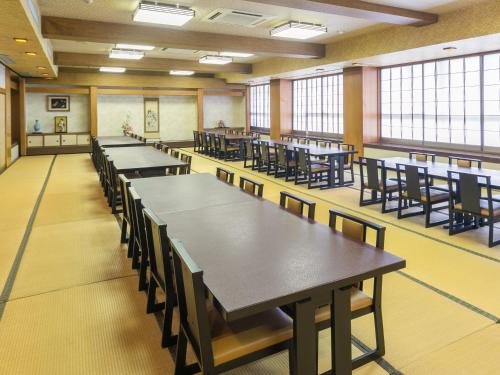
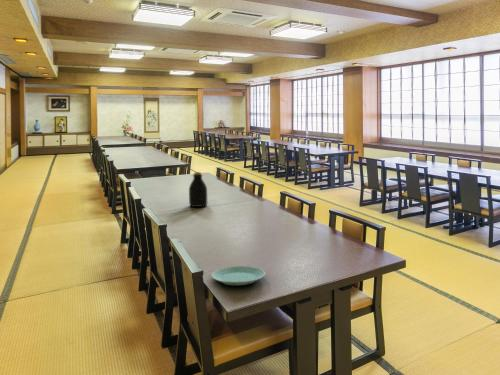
+ bottle [188,171,208,208]
+ plate [210,265,266,286]
